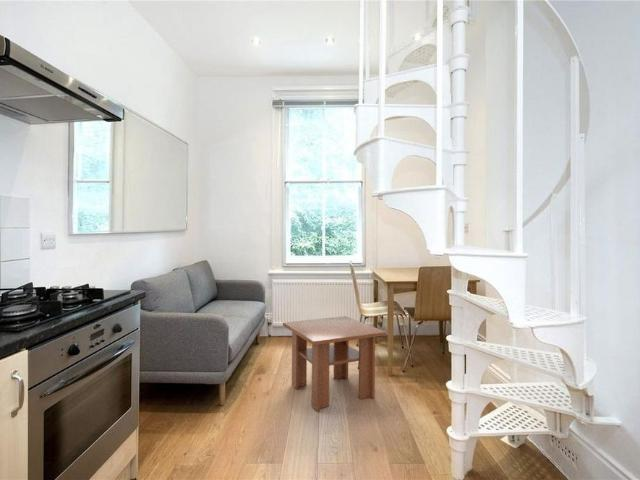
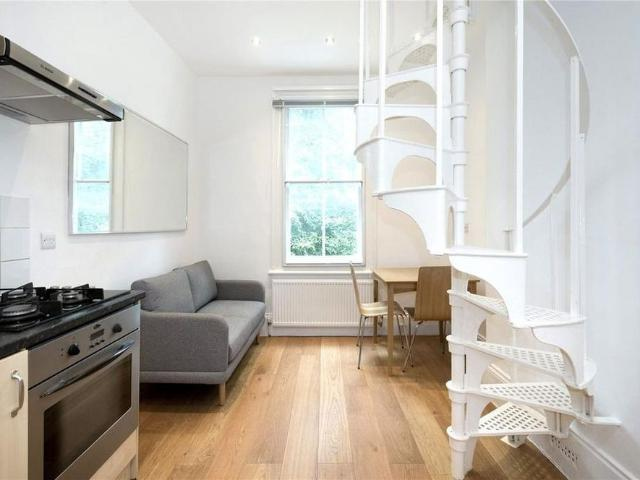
- coffee table [282,315,387,412]
